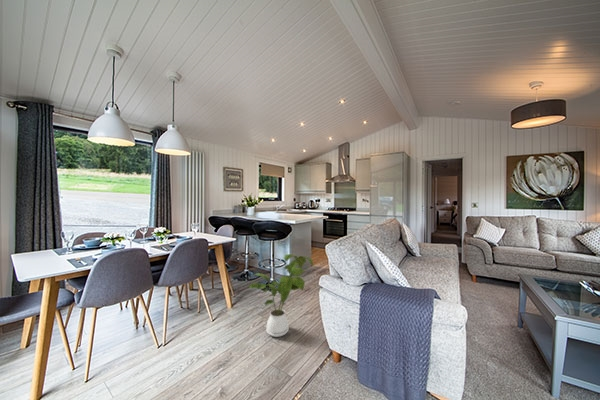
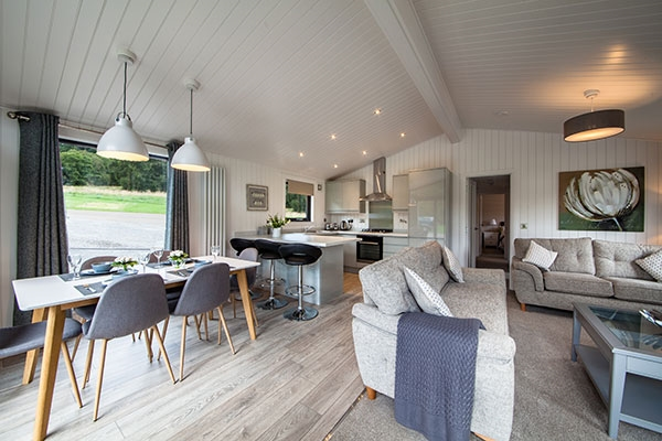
- house plant [248,253,314,338]
